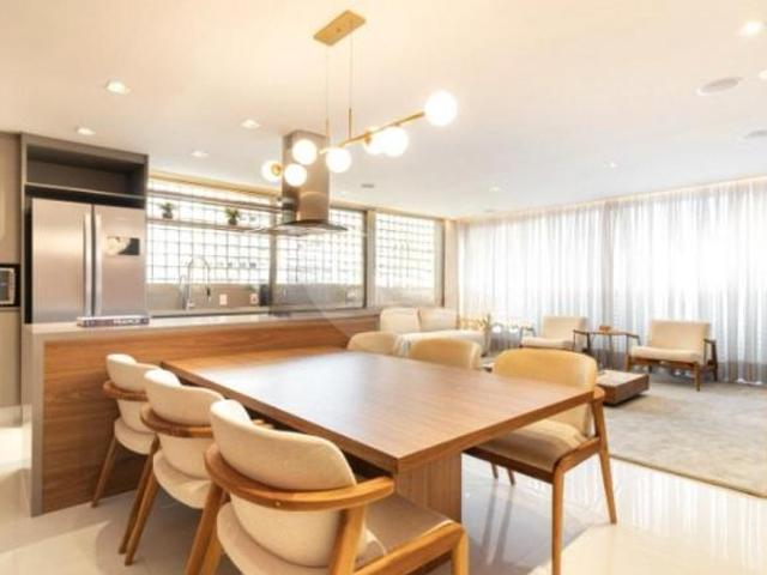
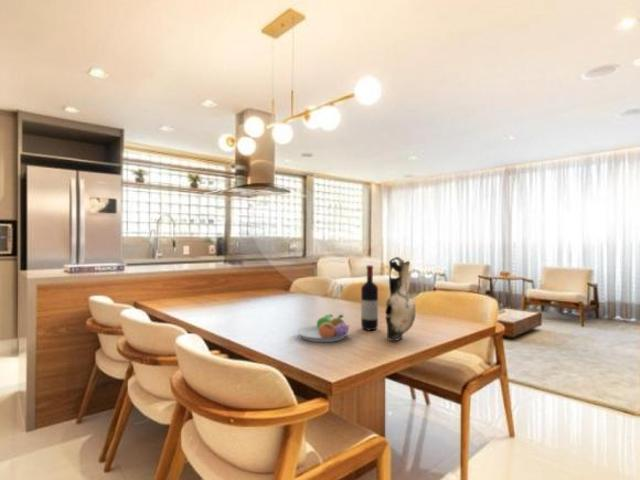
+ wine bottle [360,264,379,331]
+ fruit bowl [296,313,351,343]
+ decorative vase [384,256,417,343]
